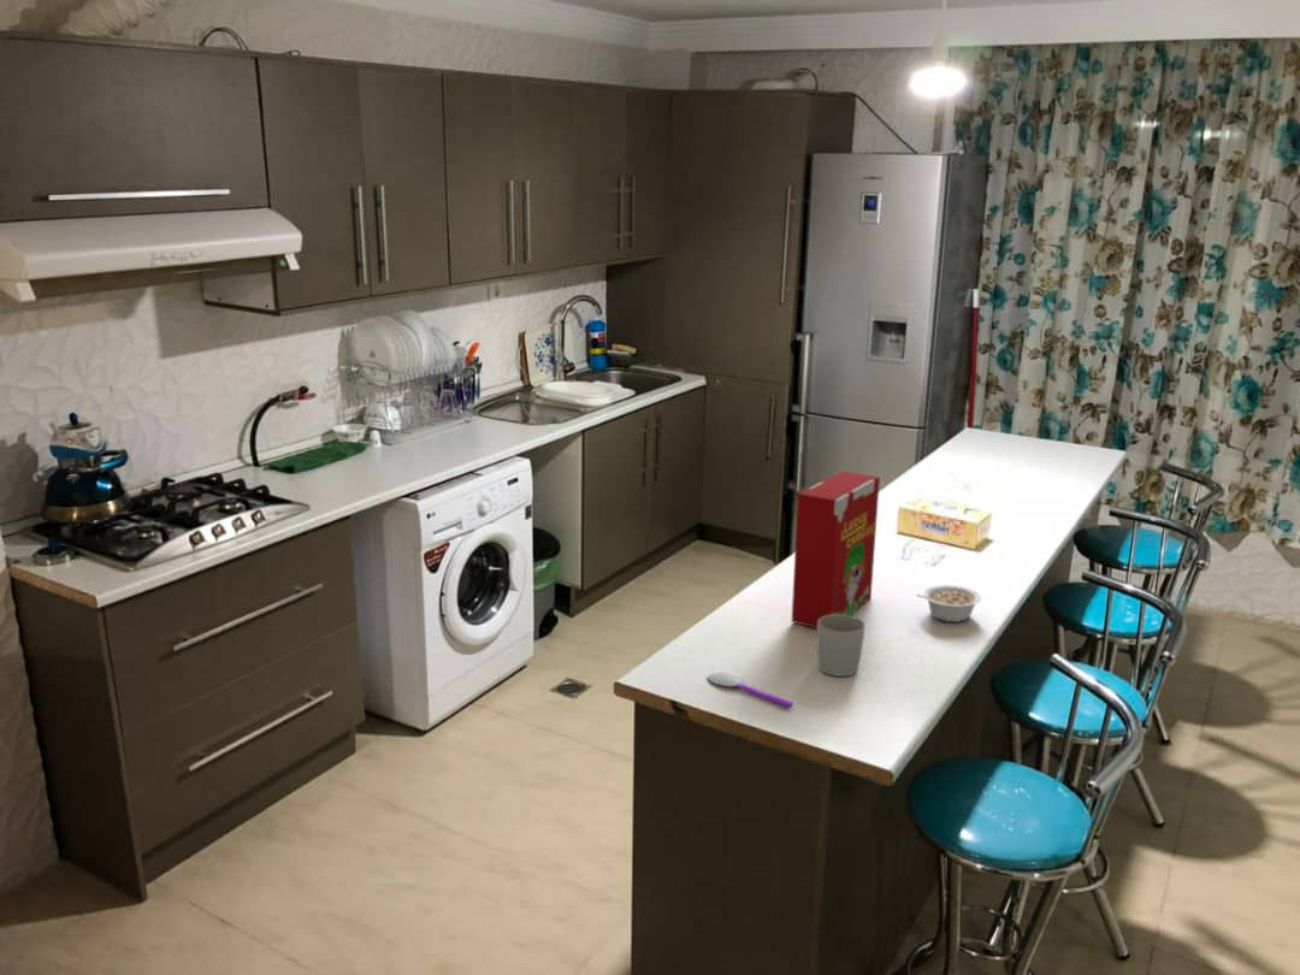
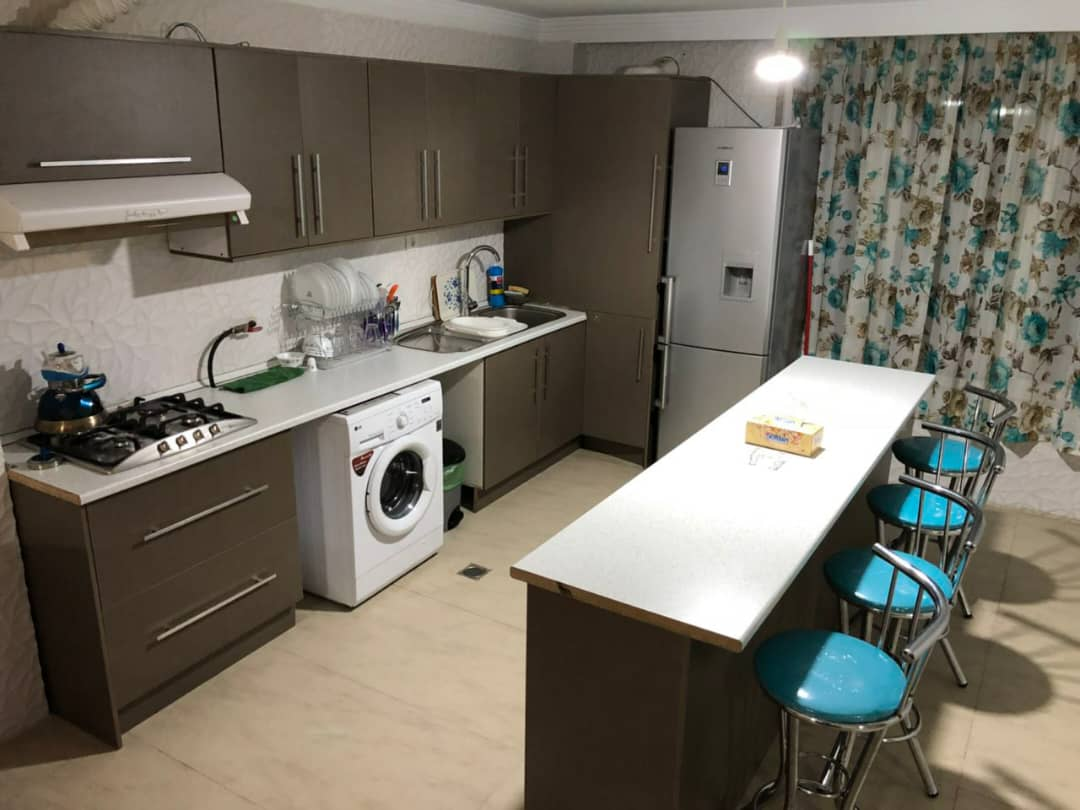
- spoon [707,672,793,708]
- mug [816,614,865,678]
- legume [915,584,982,624]
- cereal box [790,469,881,630]
